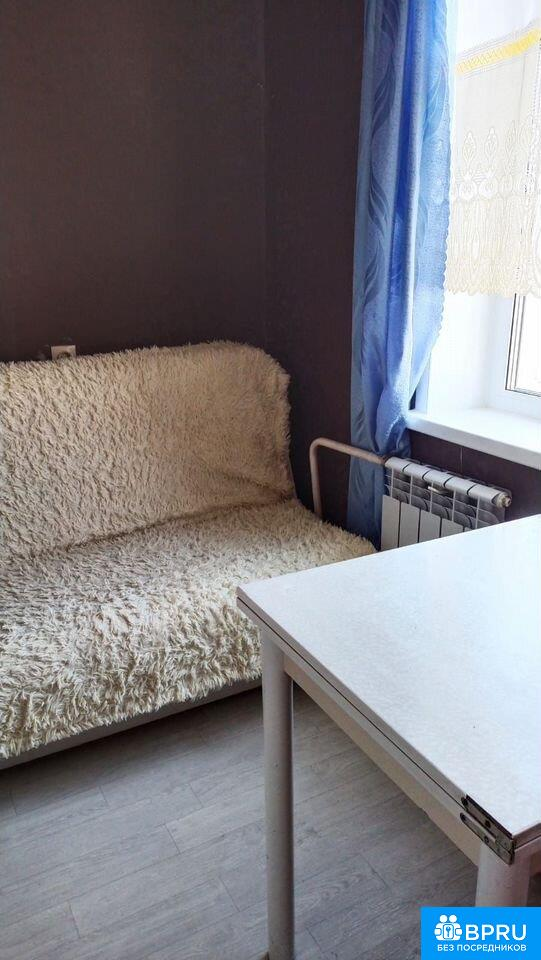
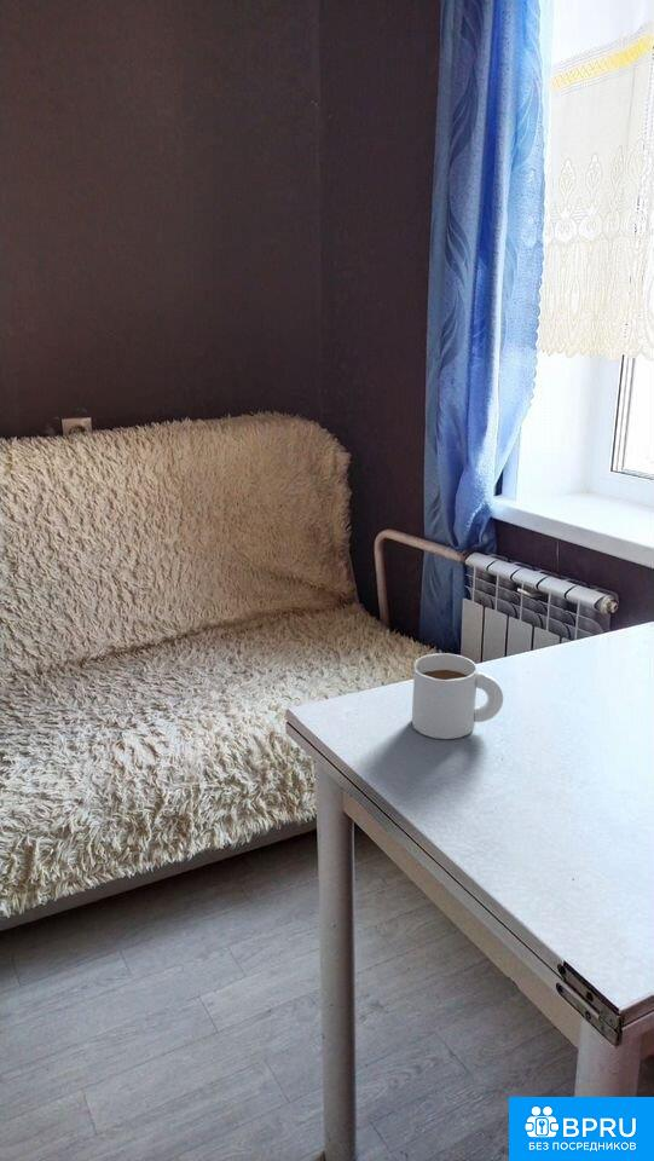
+ mug [411,652,504,740]
